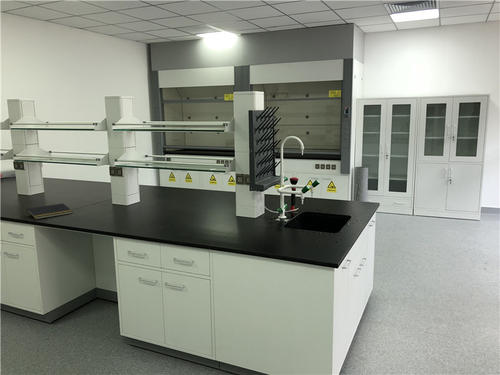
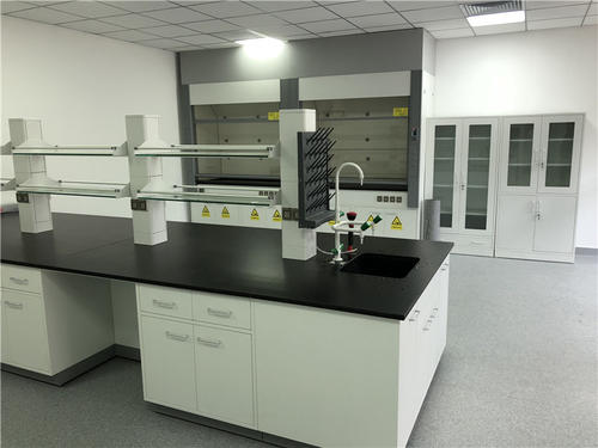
- notepad [26,203,74,220]
